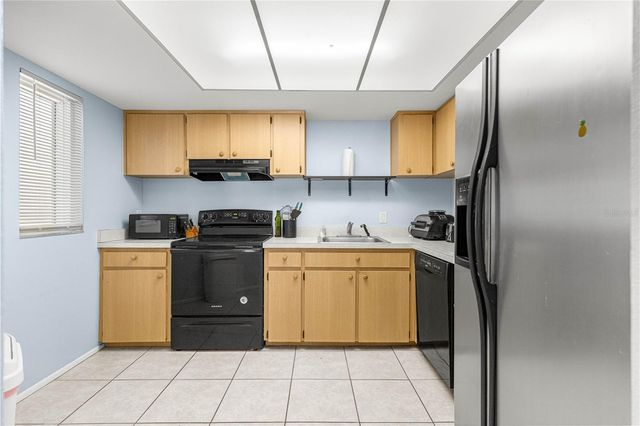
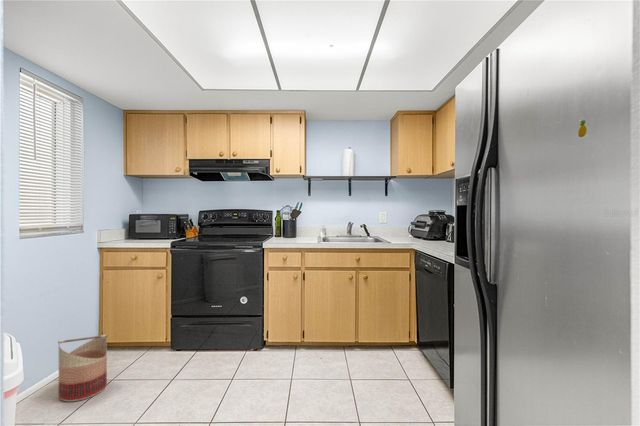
+ basket [57,334,108,402]
